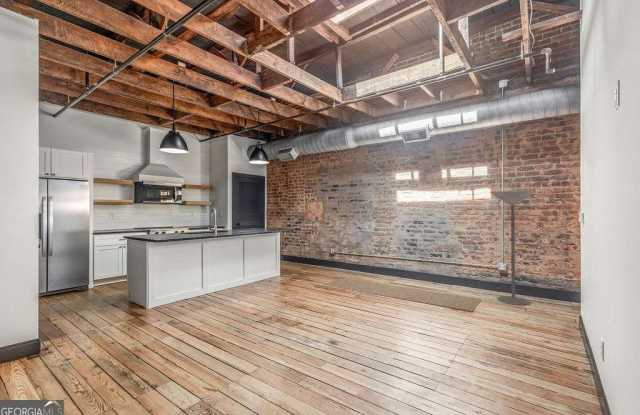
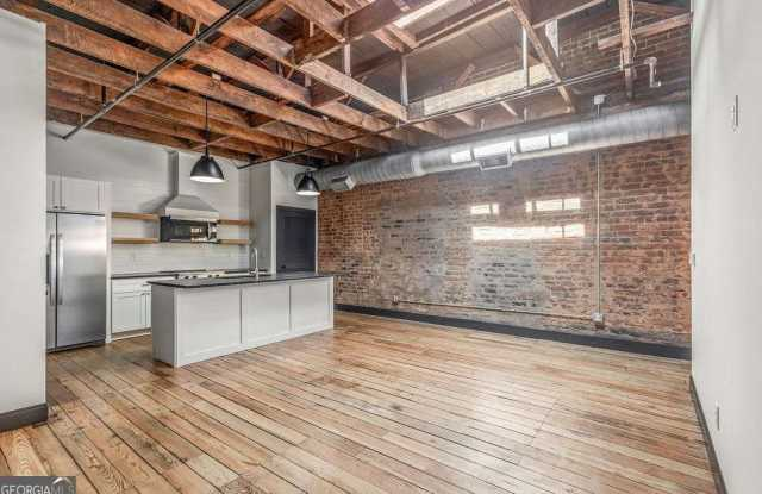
- rug [321,277,482,313]
- wall art [306,200,326,223]
- floor lamp [489,189,537,306]
